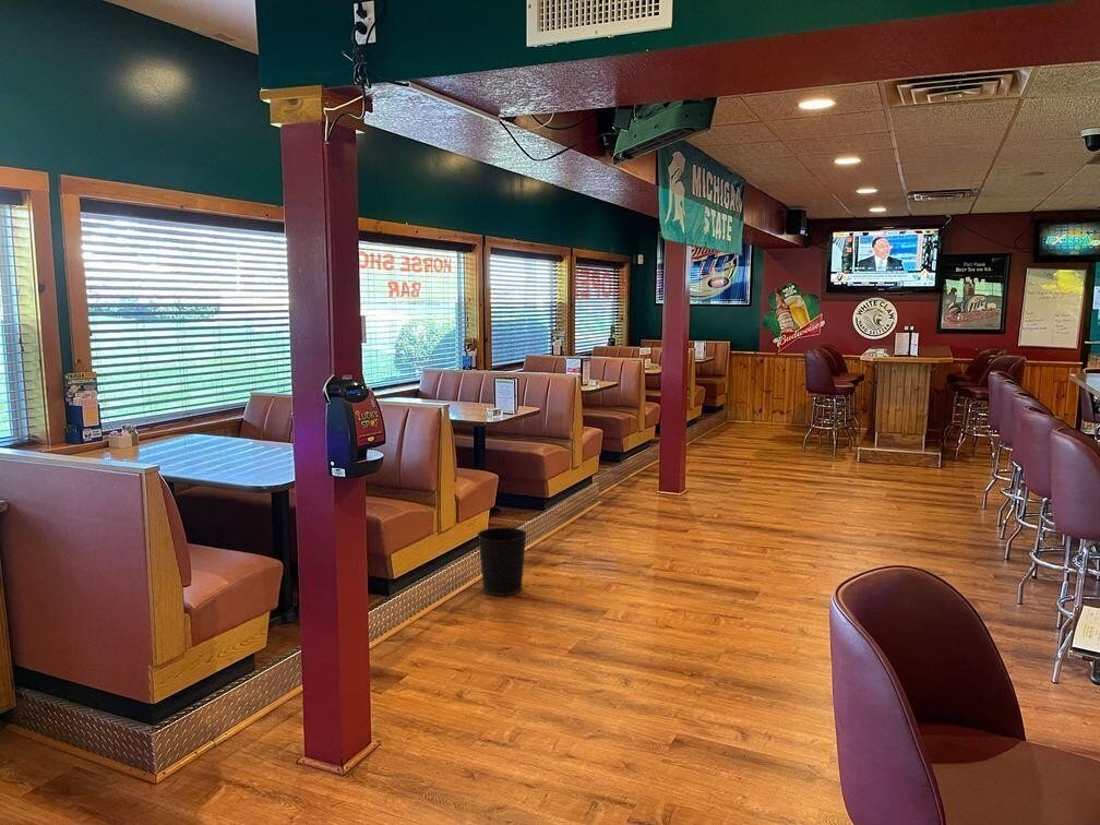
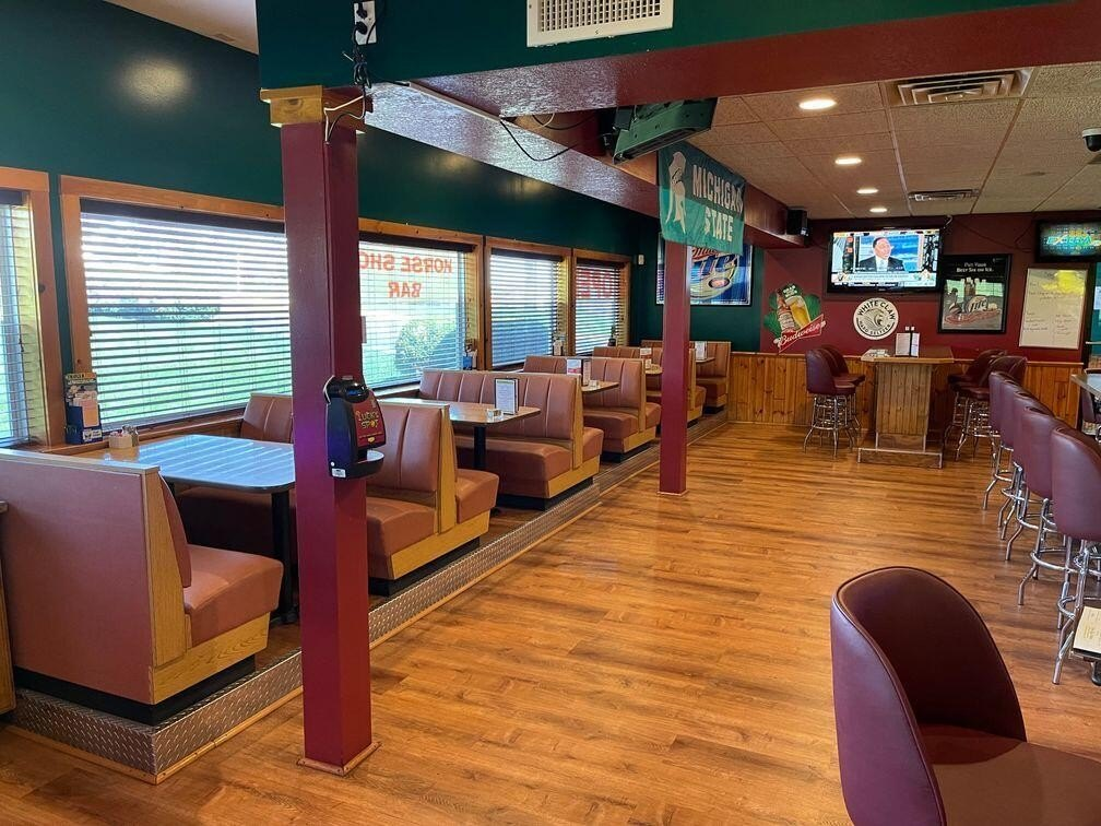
- wastebasket [476,526,528,597]
